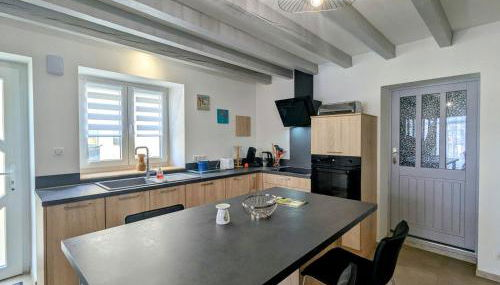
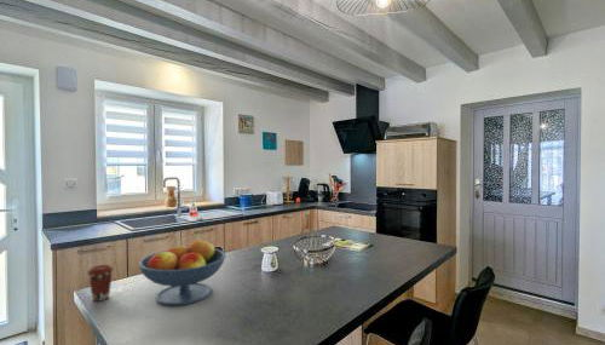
+ fruit bowl [137,238,227,306]
+ coffee cup [86,264,115,303]
